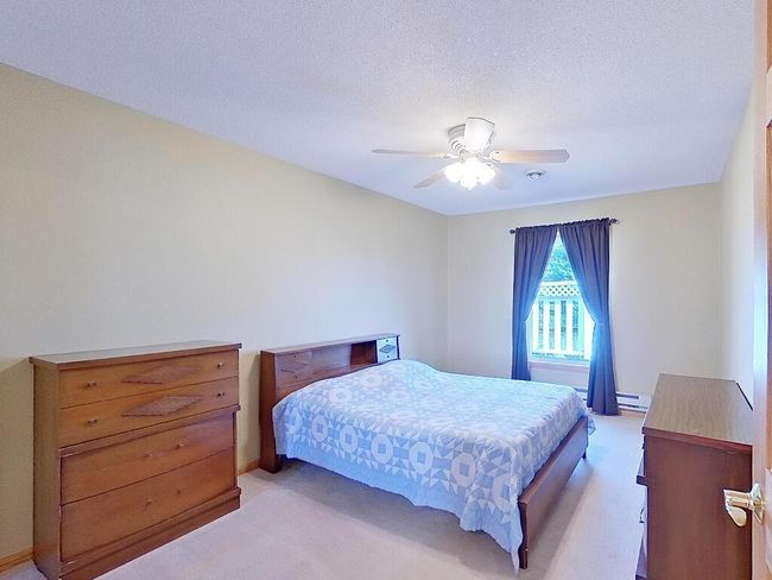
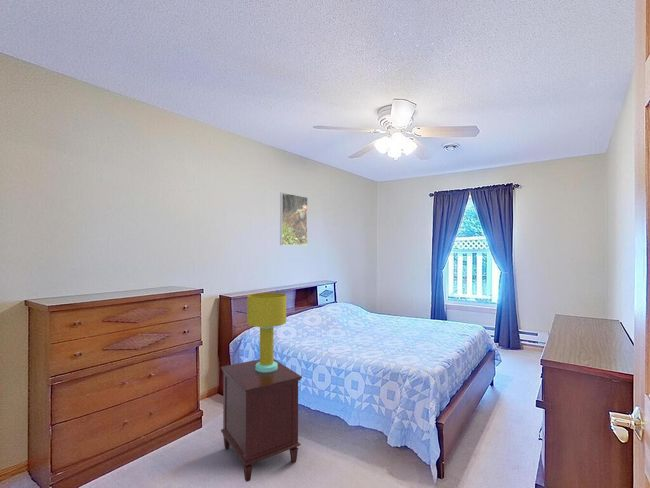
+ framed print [279,192,309,246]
+ table lamp [246,292,287,372]
+ nightstand [220,358,303,483]
